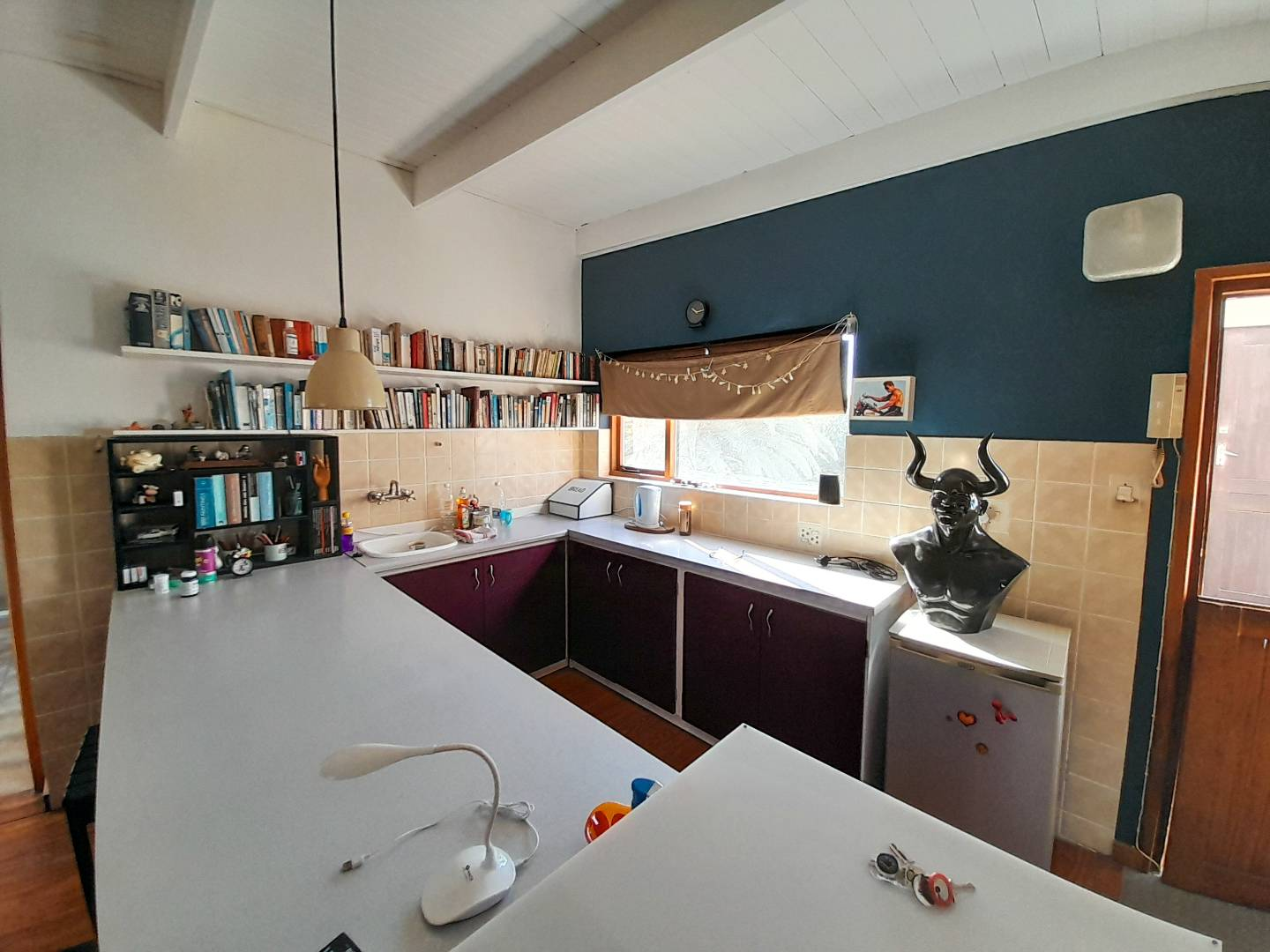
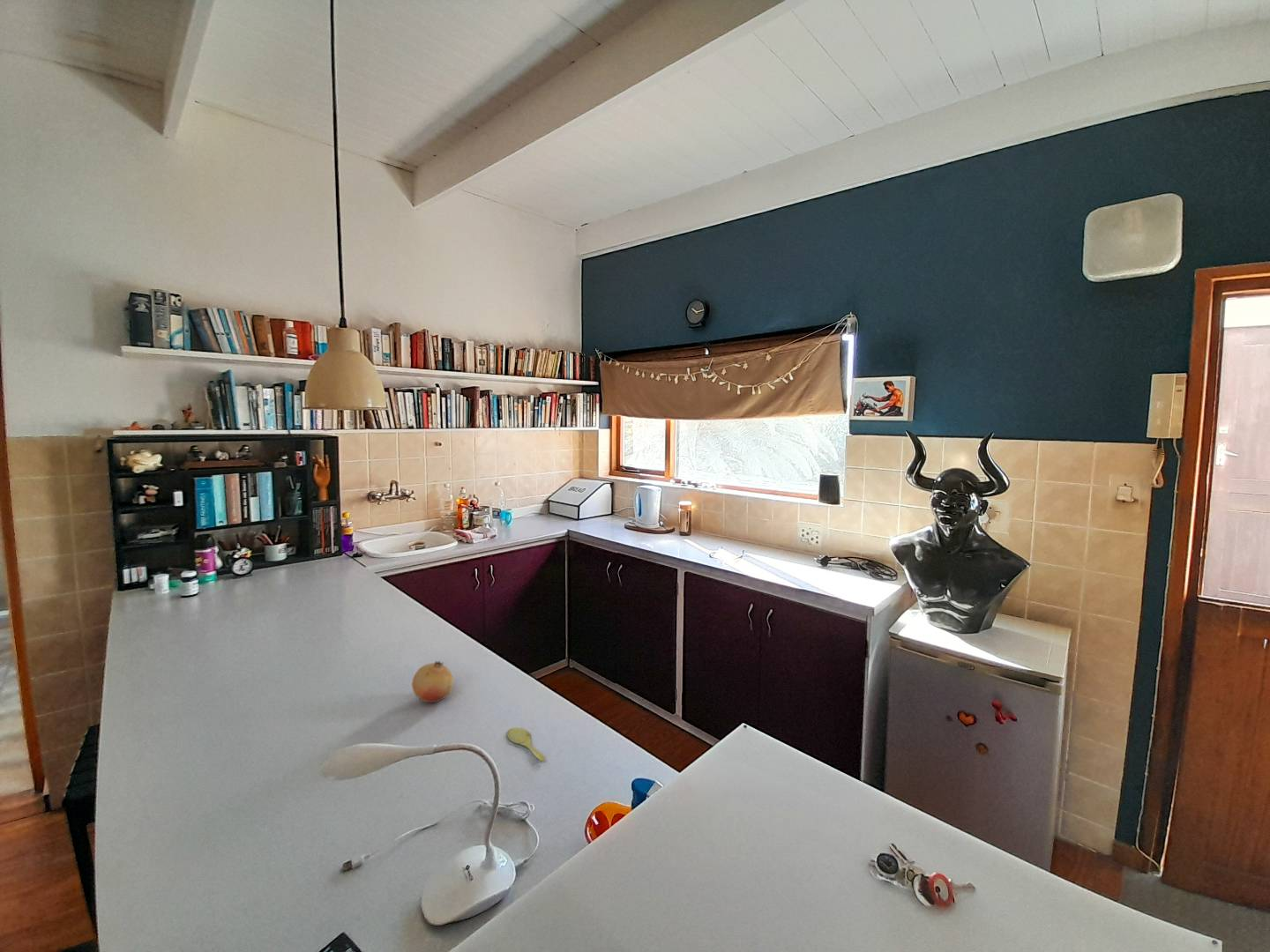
+ fruit [411,659,454,703]
+ spoon [506,726,546,762]
